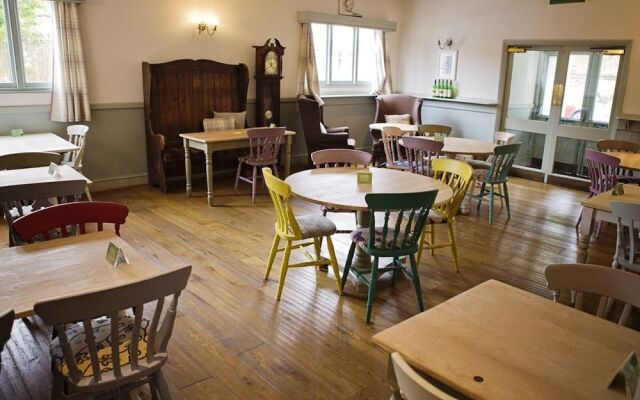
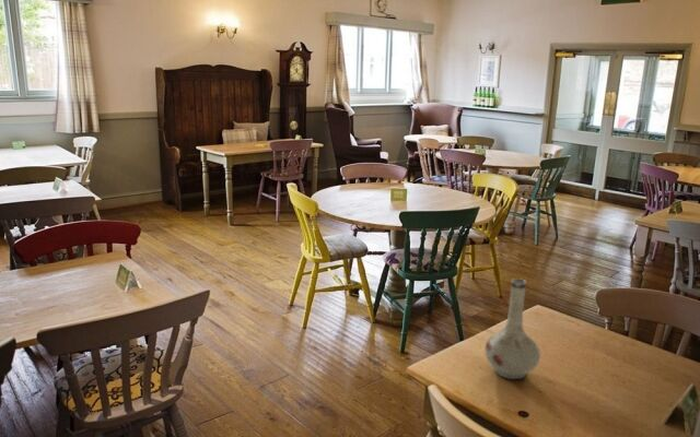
+ vase [483,277,541,380]
